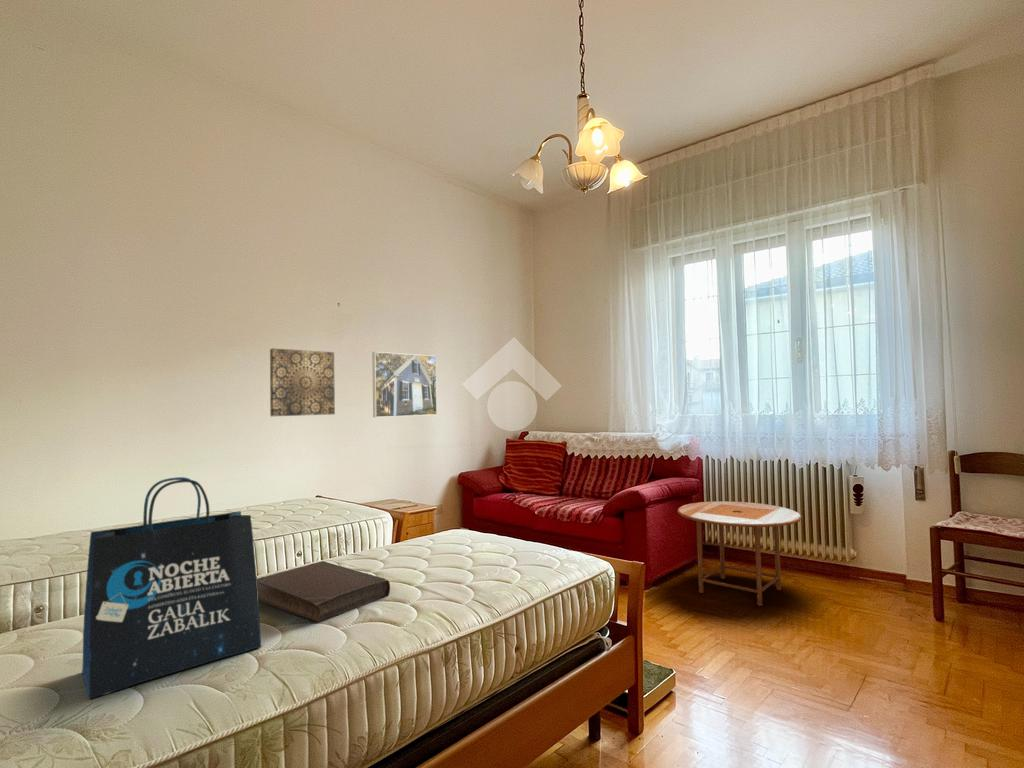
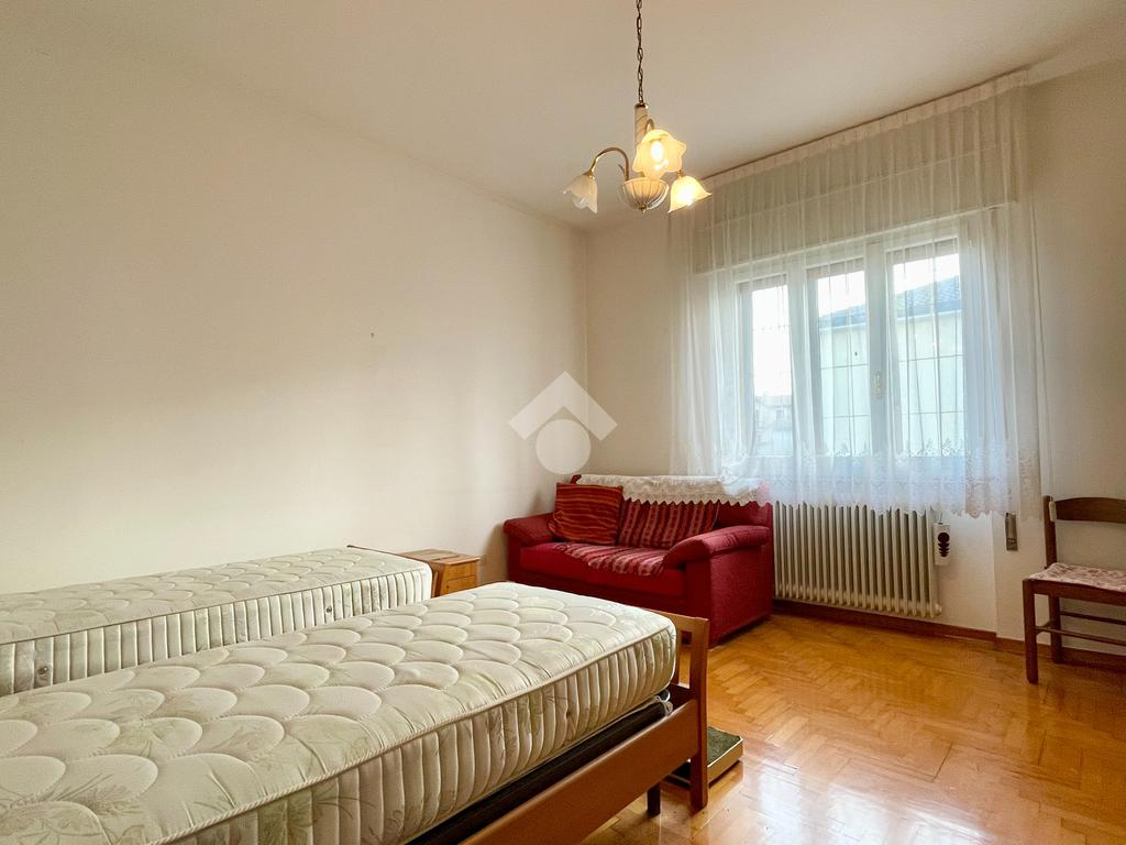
- tote bag [81,476,262,700]
- wall art [269,347,336,417]
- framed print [371,351,438,418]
- book [257,560,391,625]
- side table [677,500,803,607]
